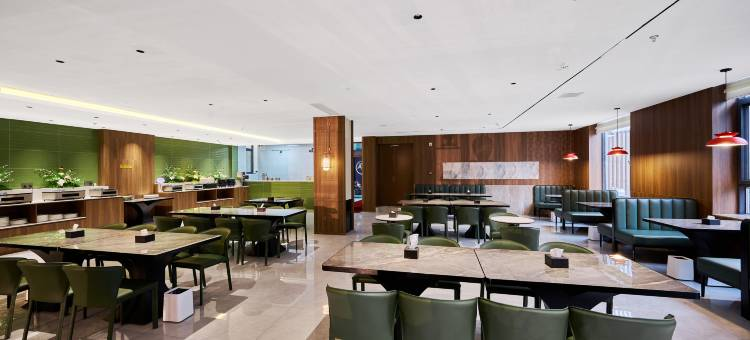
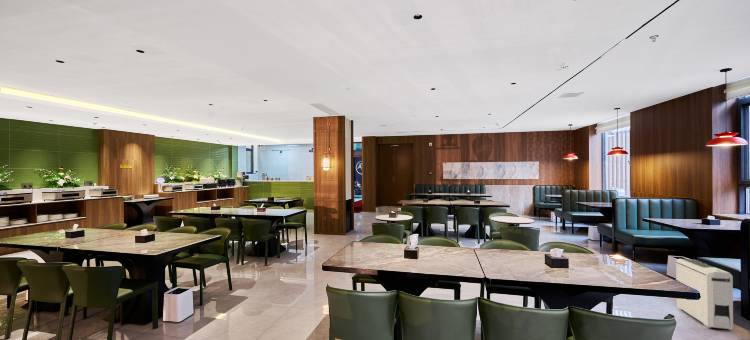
+ air purifier [675,258,734,331]
